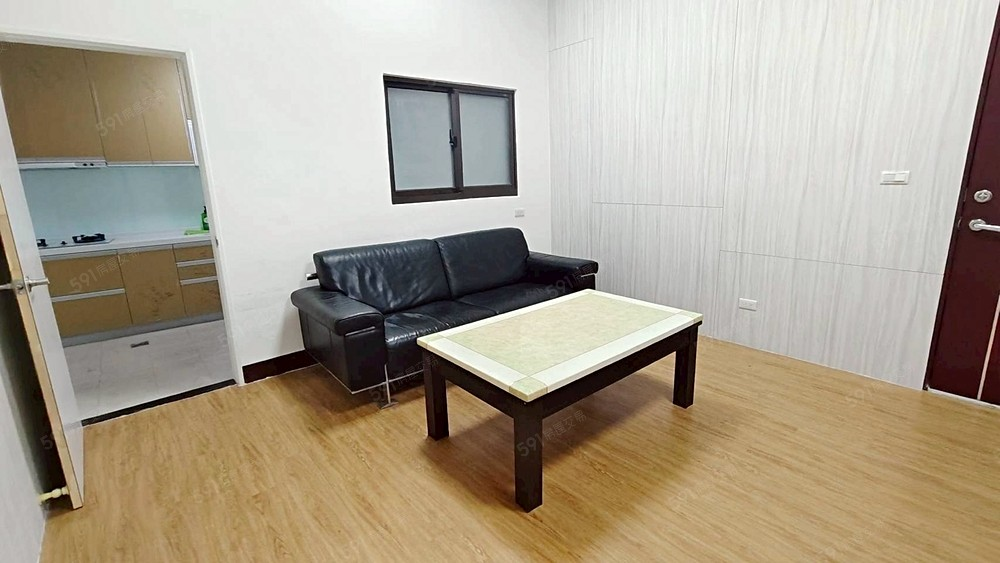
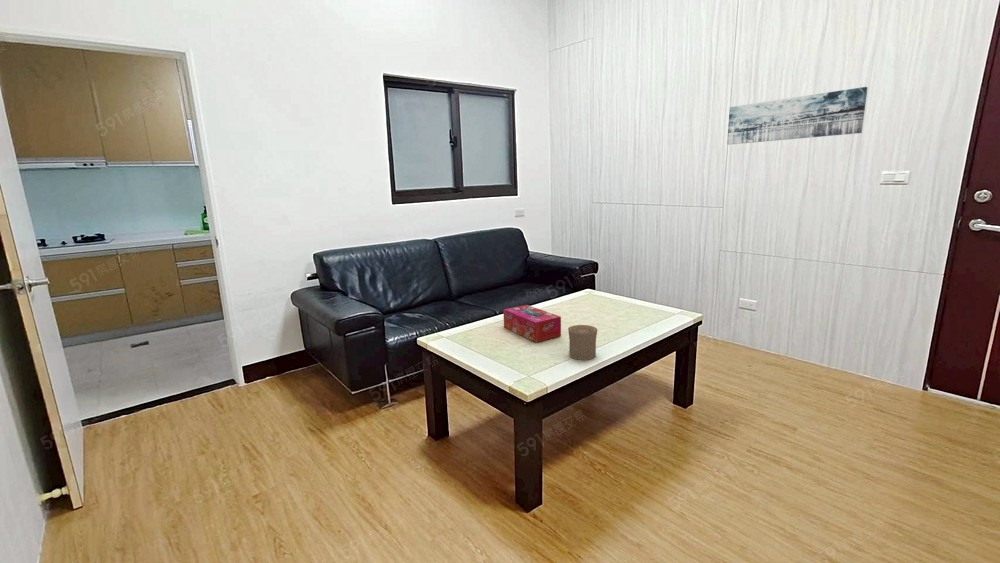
+ tissue box [502,304,562,343]
+ wall art [726,86,869,146]
+ cup [567,324,598,361]
